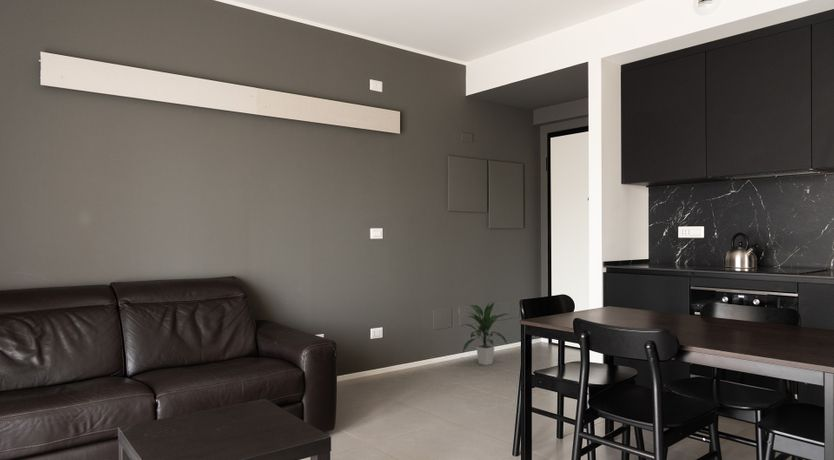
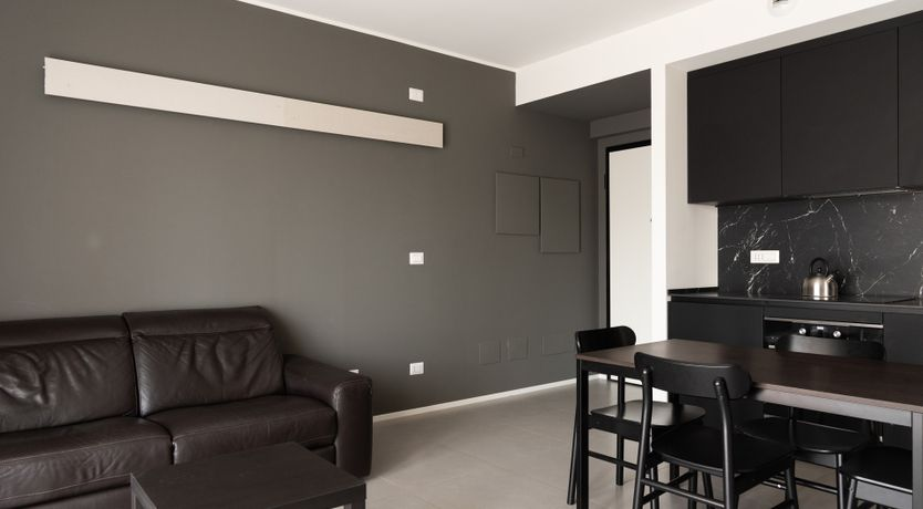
- indoor plant [462,299,510,366]
